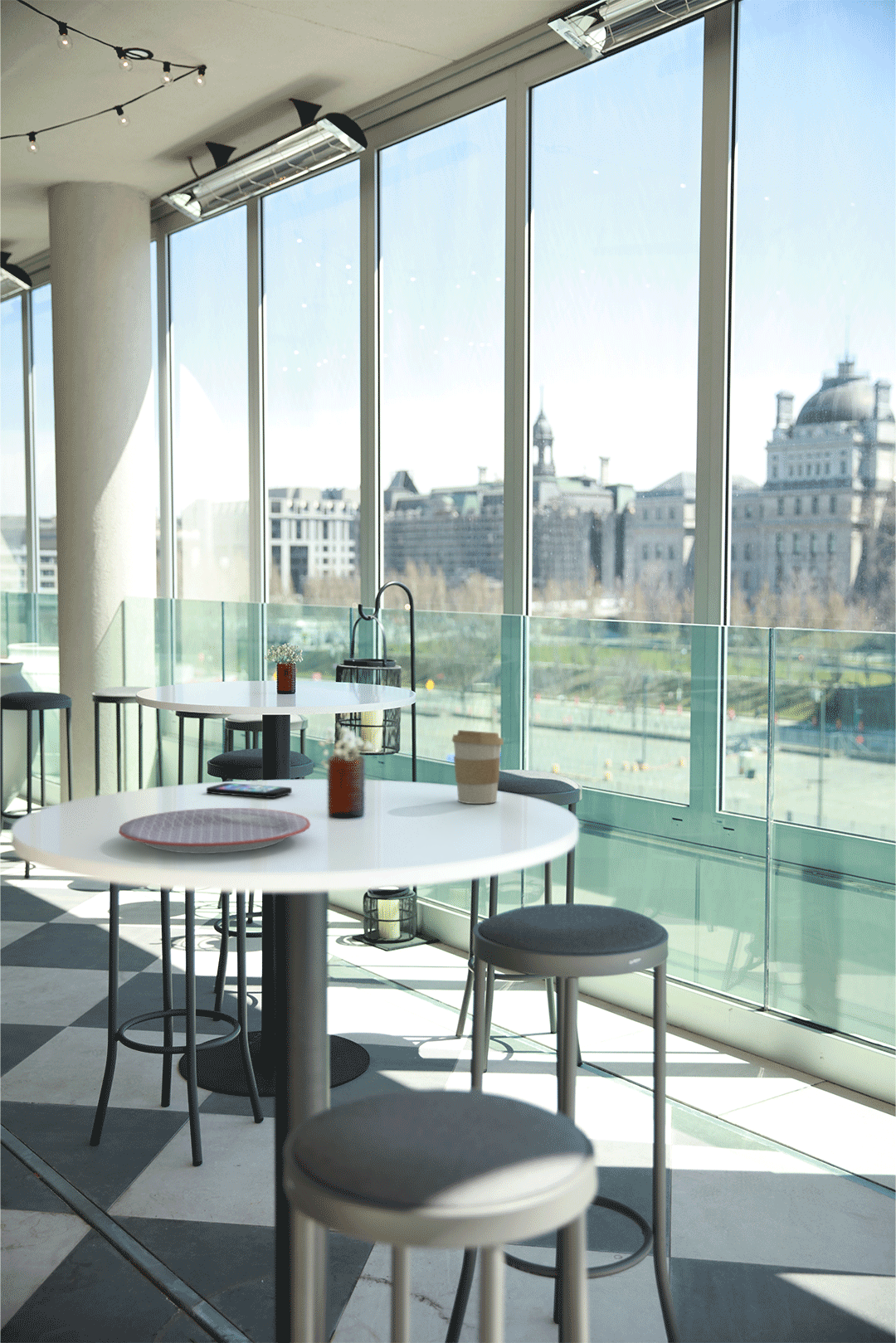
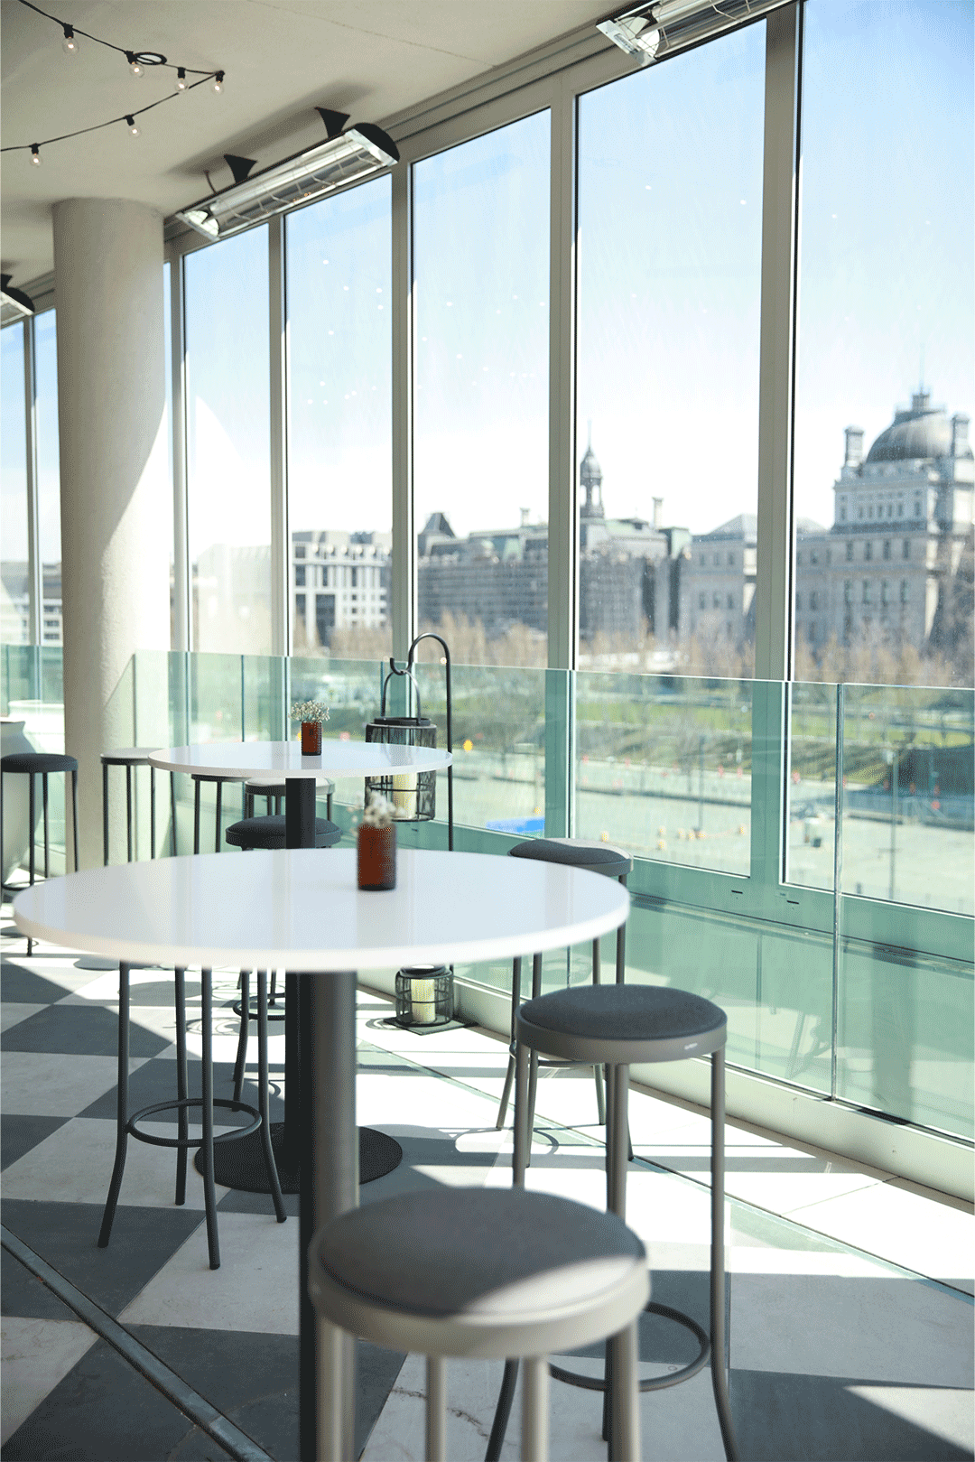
- coffee cup [451,729,504,805]
- plate [118,807,311,854]
- smartphone [206,782,293,799]
